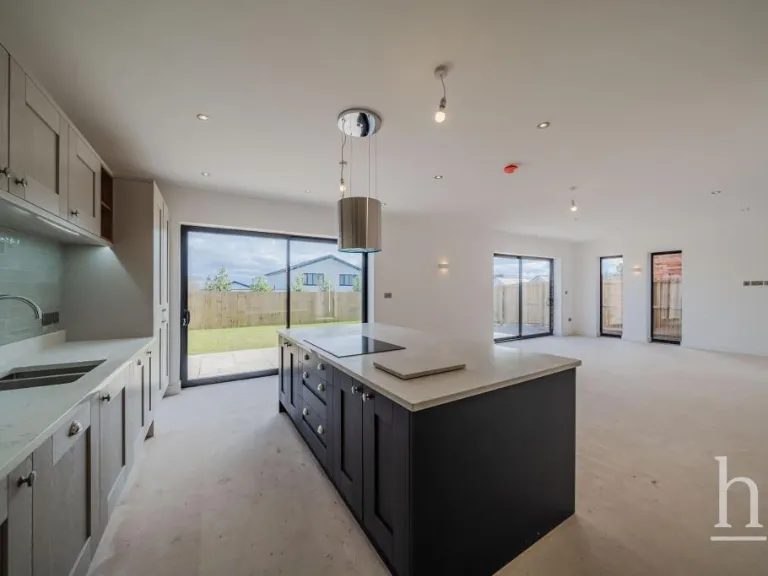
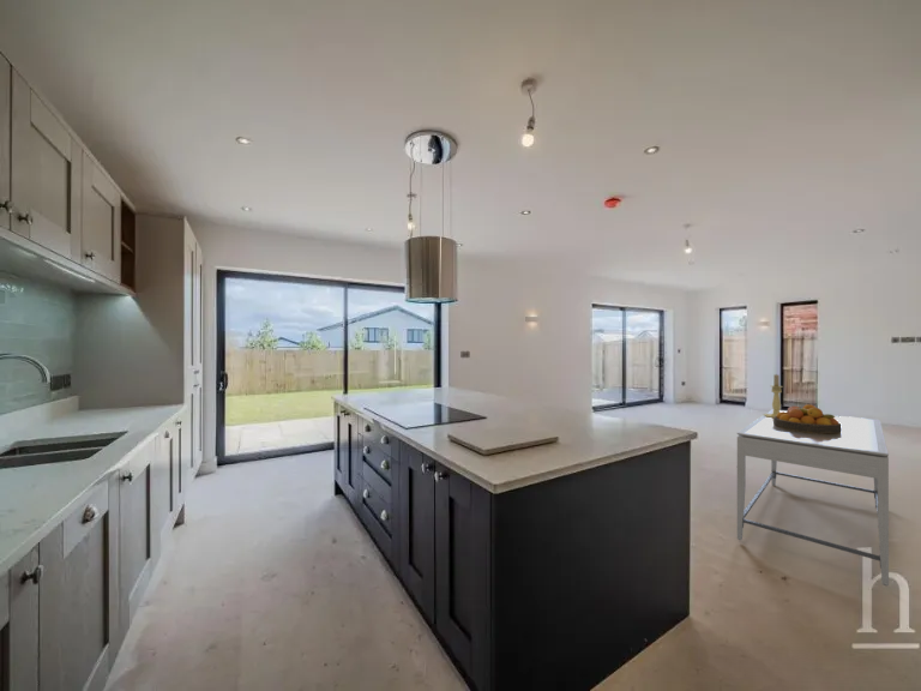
+ fruit bowl [773,403,842,433]
+ dining table [736,409,890,587]
+ candle holder [762,373,784,417]
